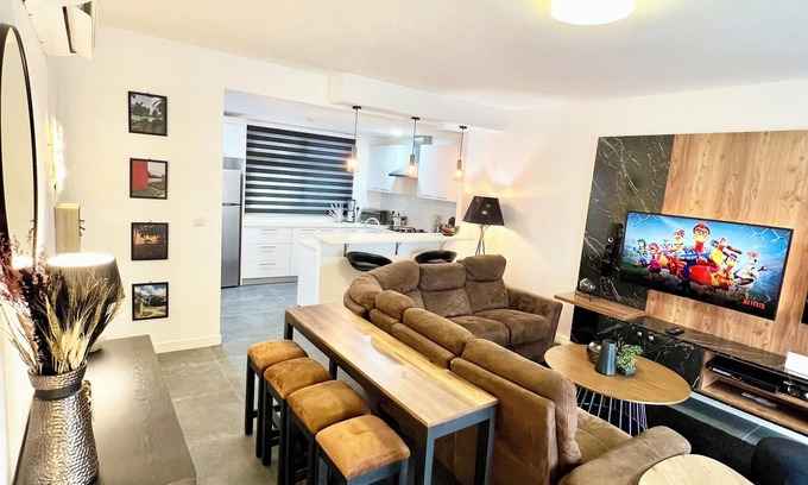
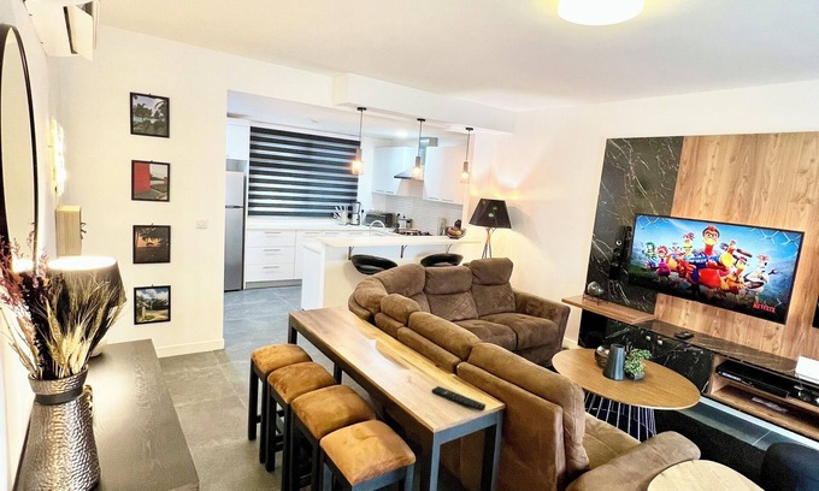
+ remote control [430,385,487,413]
